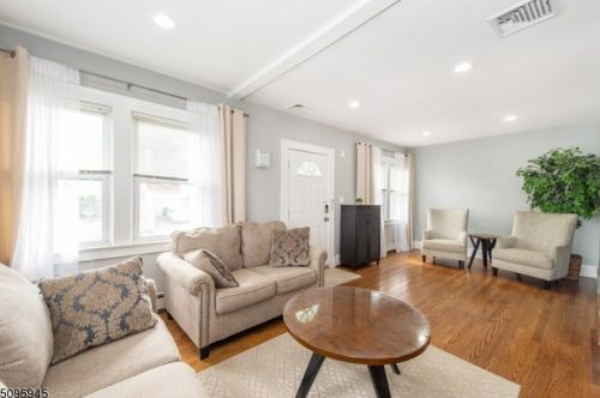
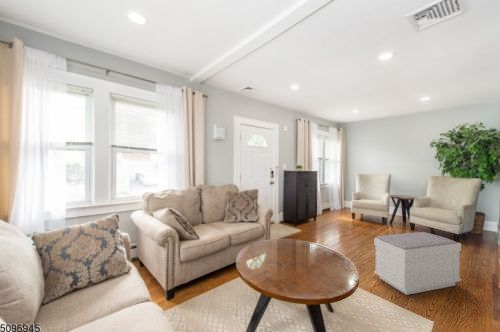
+ bench [373,231,462,296]
